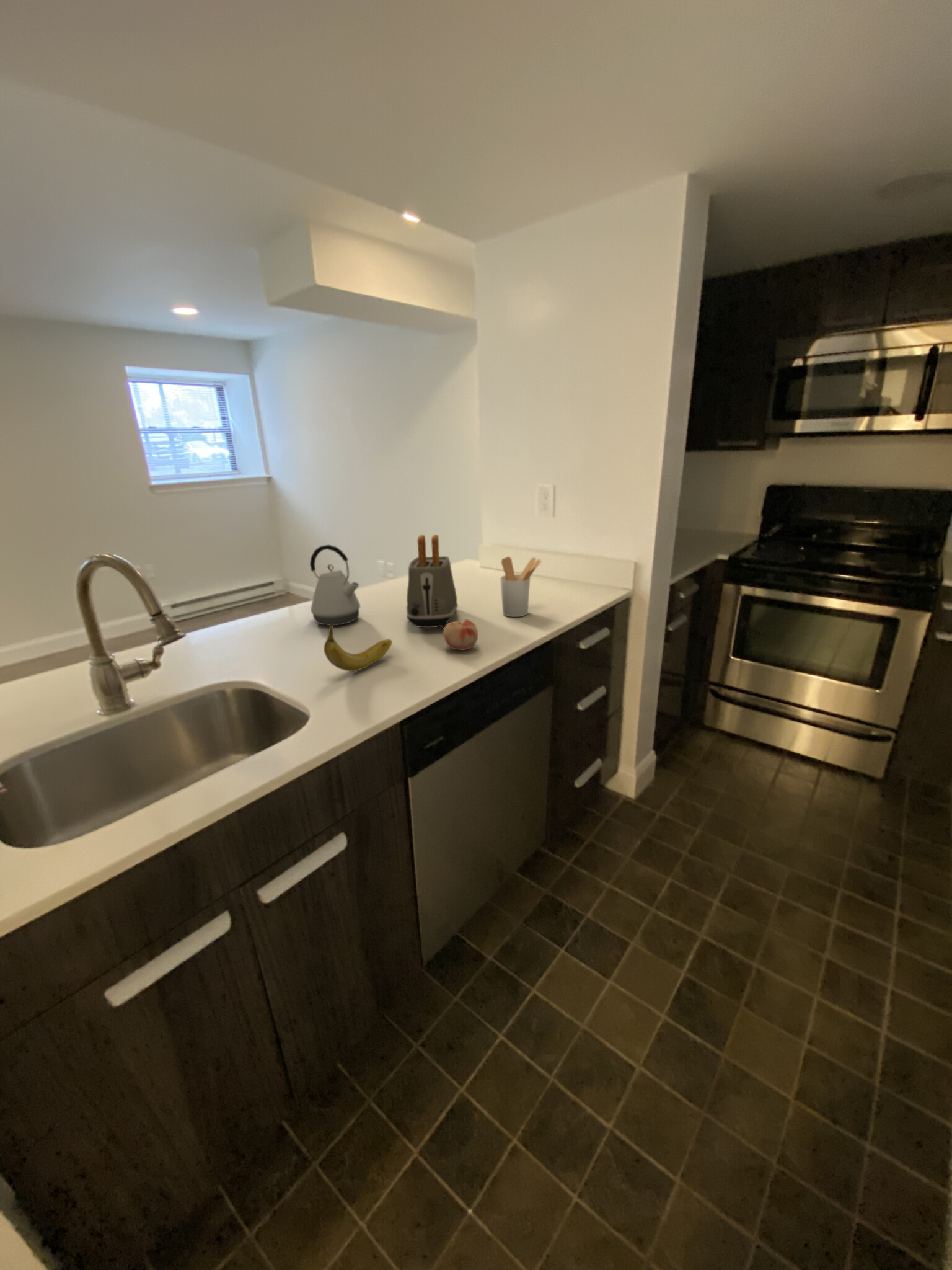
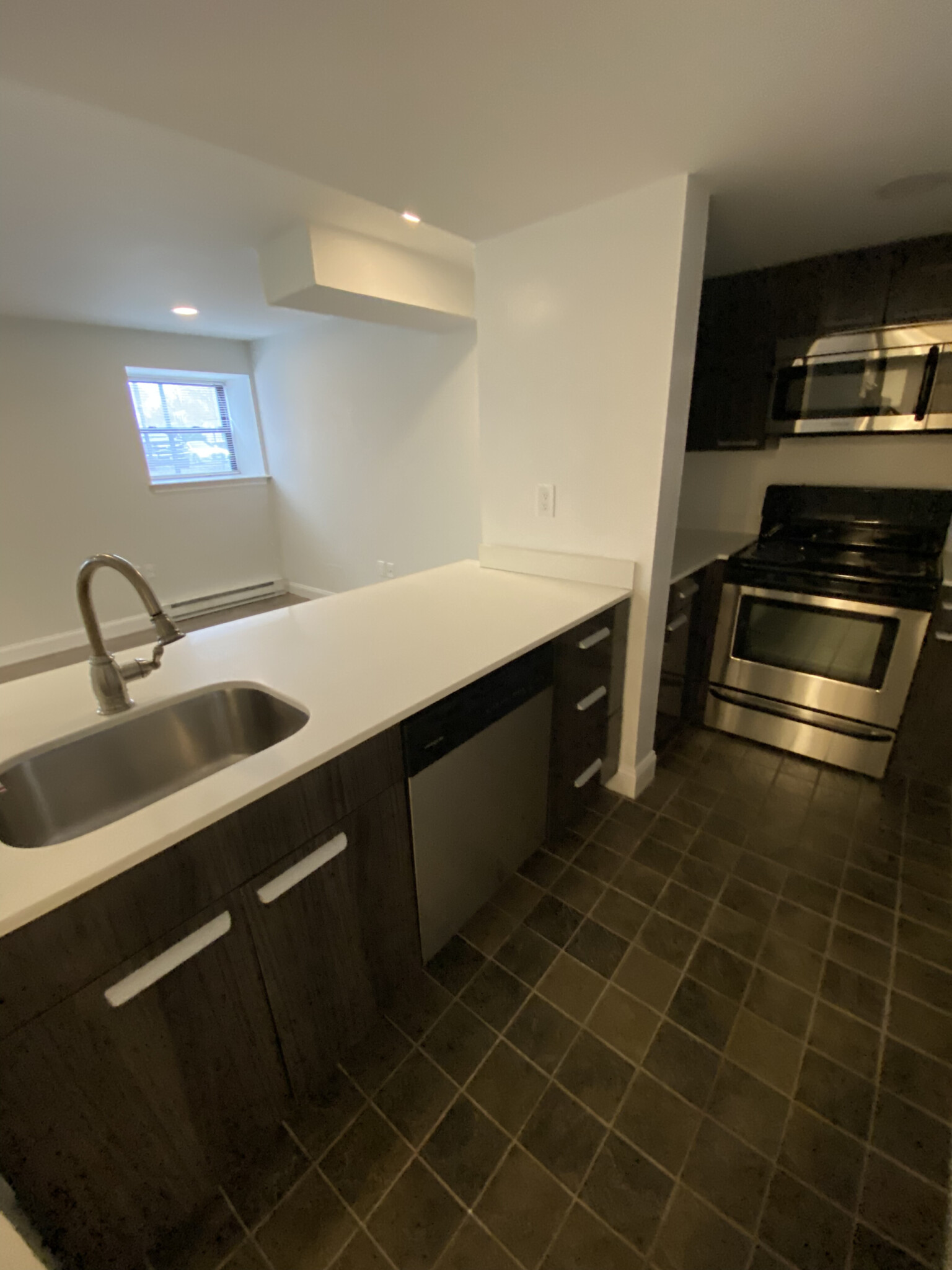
- fruit [443,619,479,651]
- fruit [323,624,393,672]
- utensil holder [500,556,542,618]
- kettle [309,544,361,626]
- toaster [406,534,459,629]
